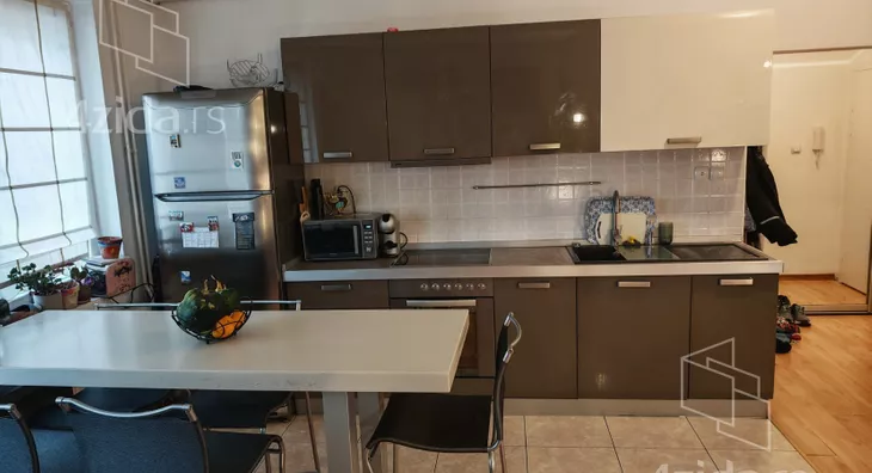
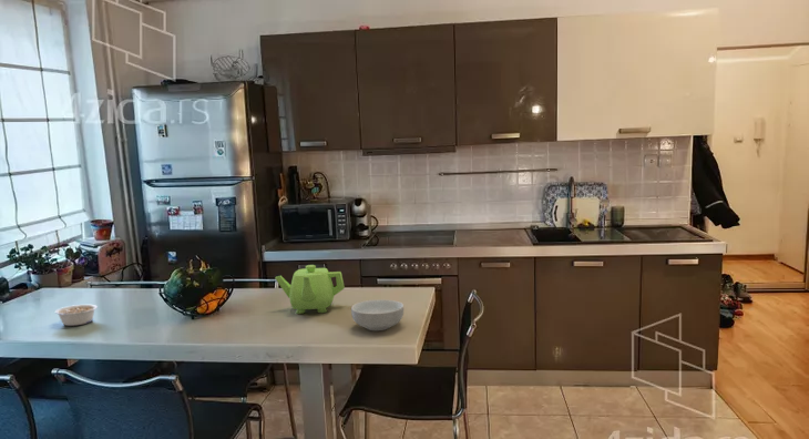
+ legume [54,304,99,327]
+ teapot [274,264,346,315]
+ cereal bowl [350,298,404,331]
